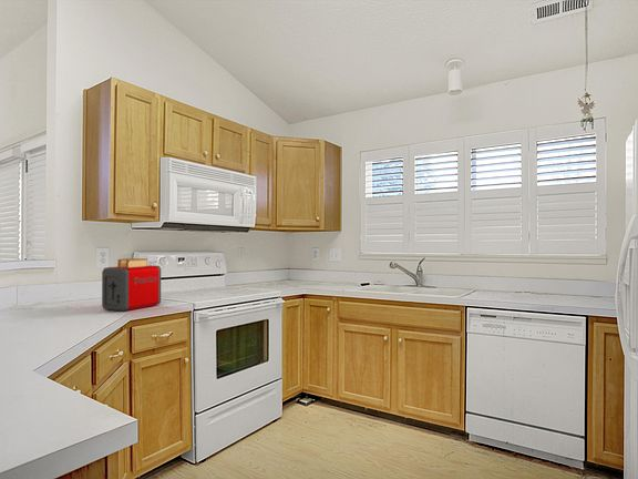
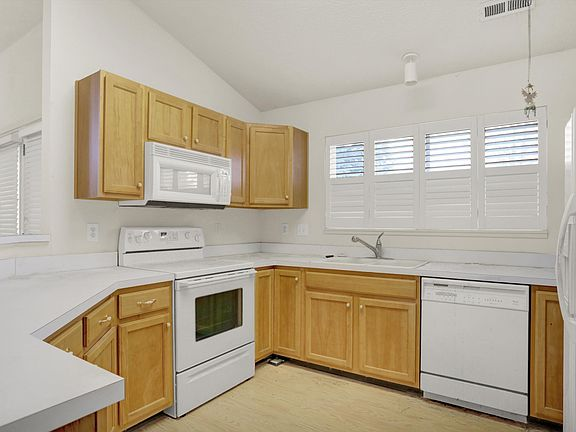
- toaster [101,257,162,313]
